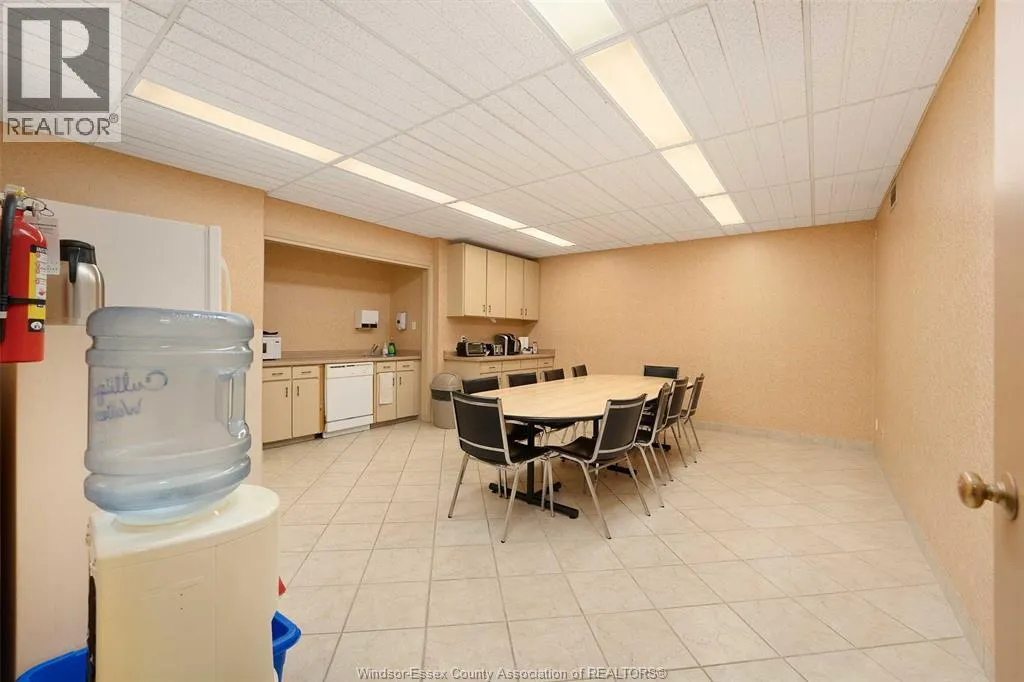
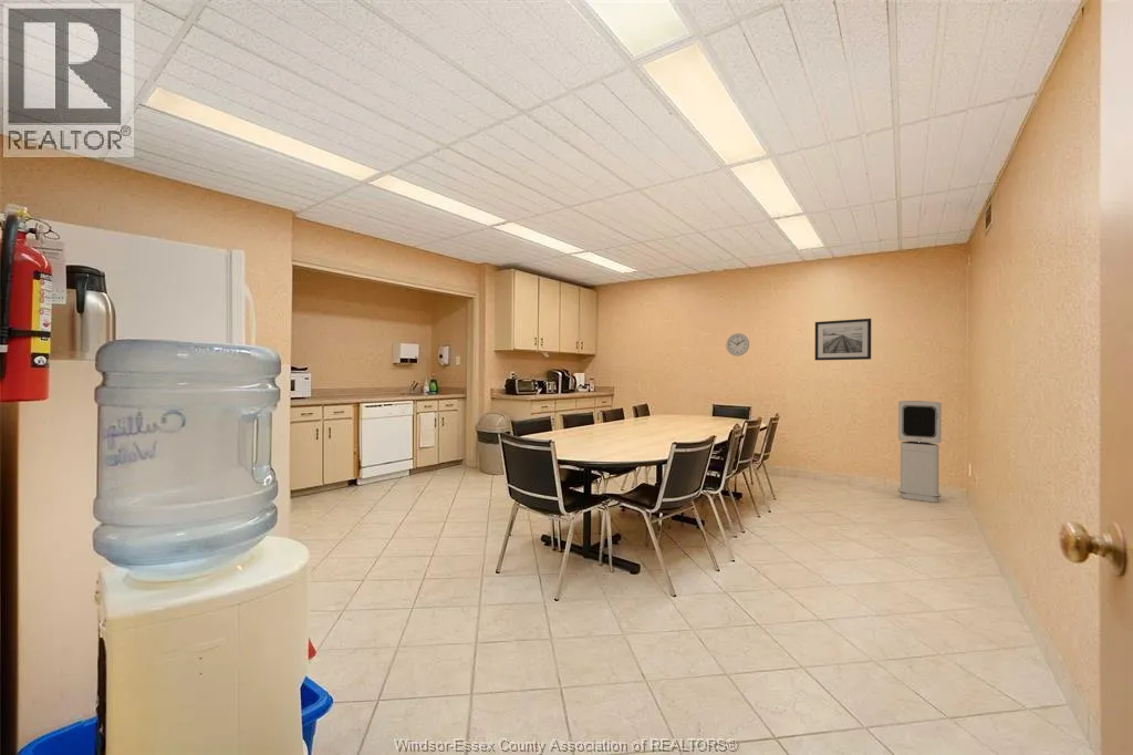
+ air purifier [897,400,943,504]
+ wall art [814,318,872,361]
+ wall clock [725,332,750,358]
